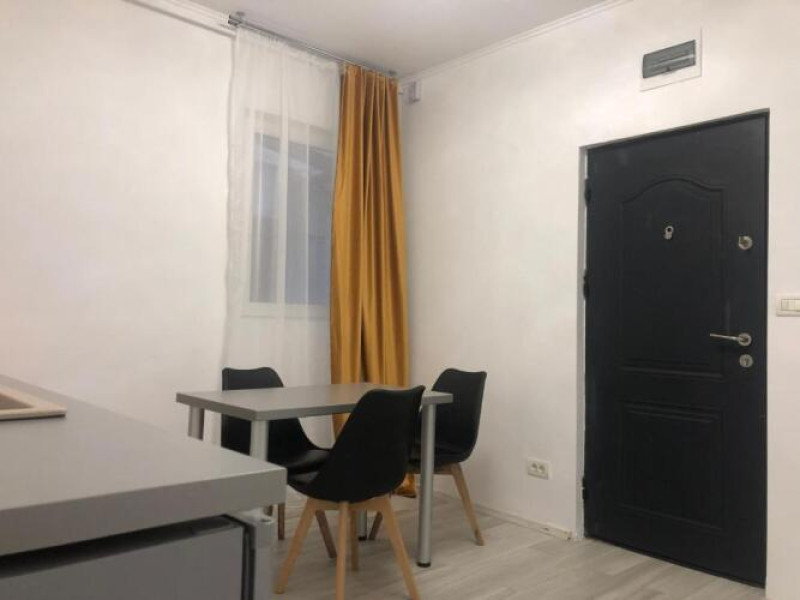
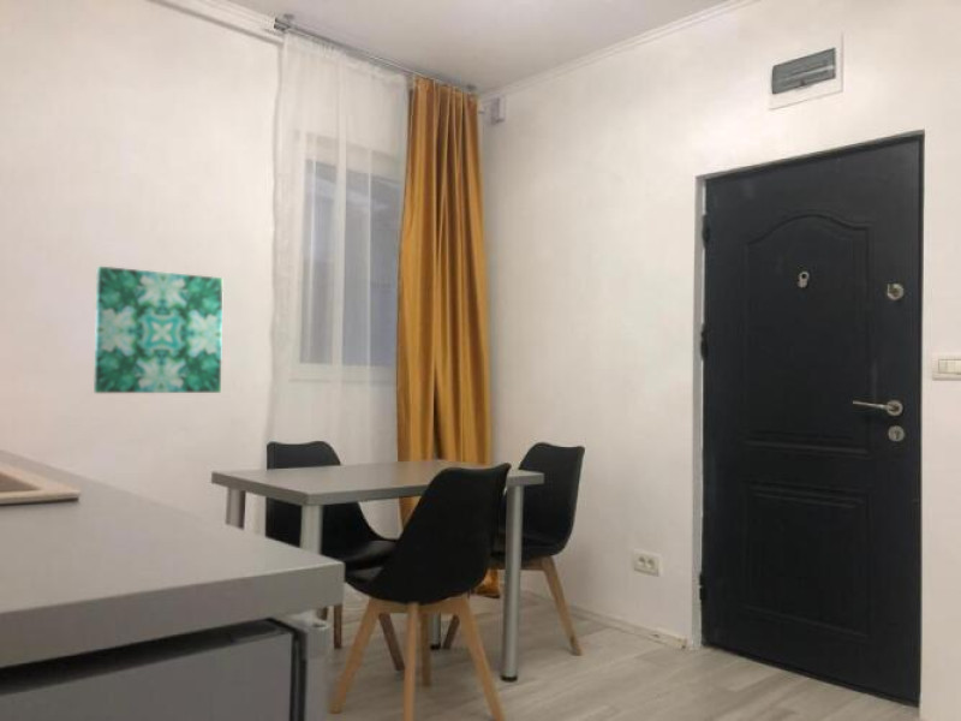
+ wall art [92,266,225,394]
